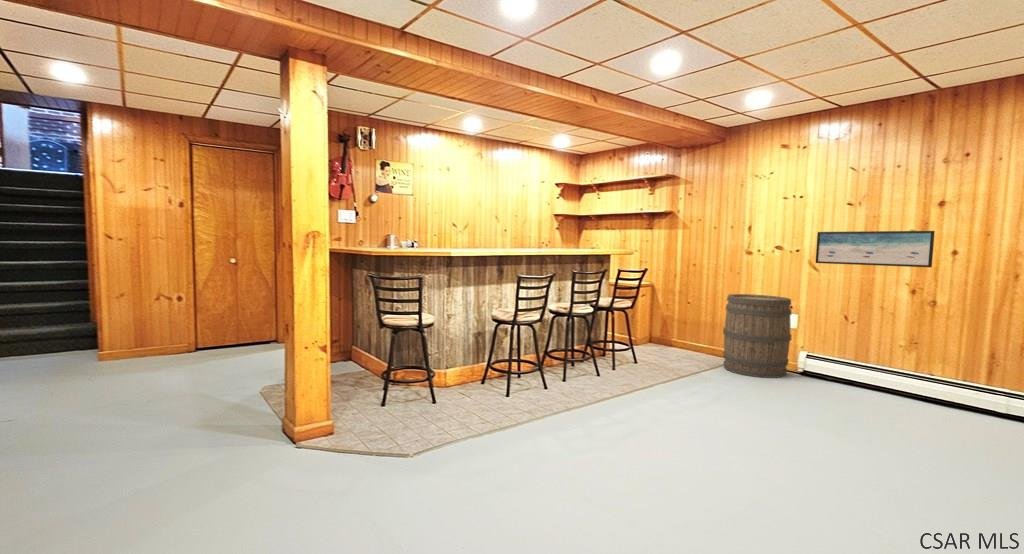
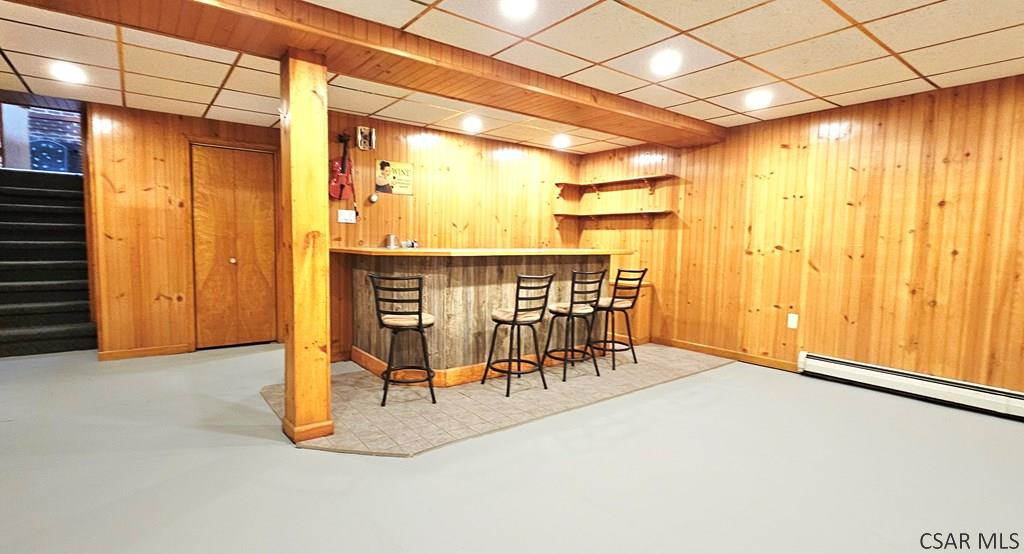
- wooden barrel [722,293,793,379]
- wall art [815,230,936,268]
